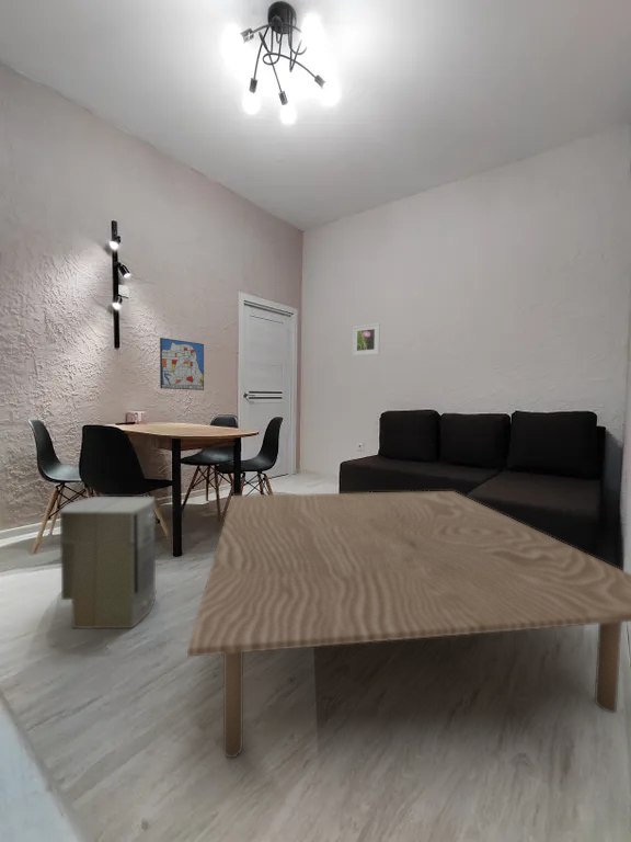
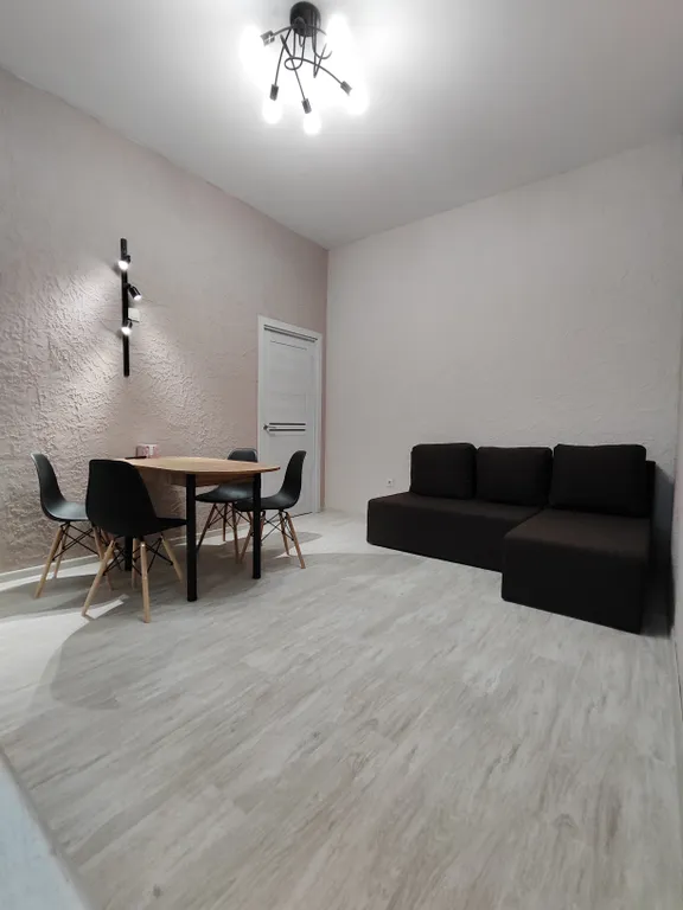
- coffee table [186,490,631,759]
- wall art [159,337,205,391]
- air purifier [59,496,158,629]
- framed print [352,322,381,357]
